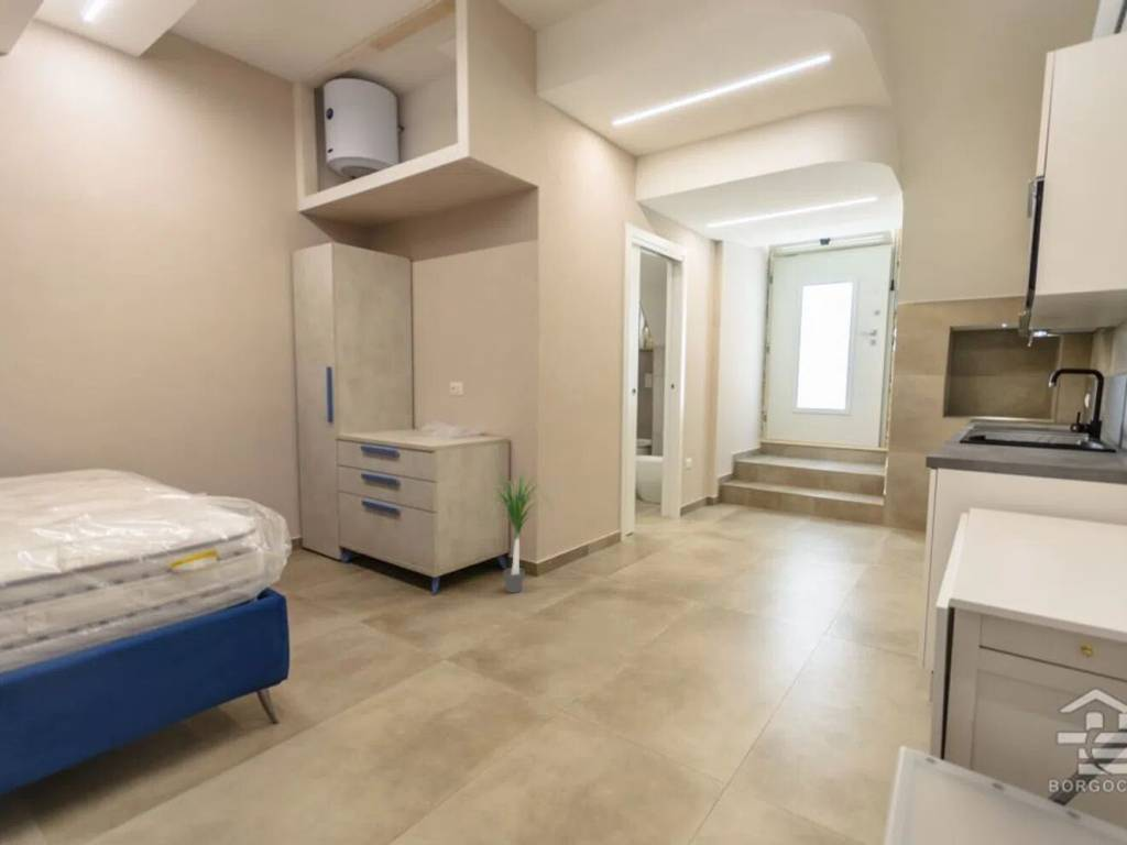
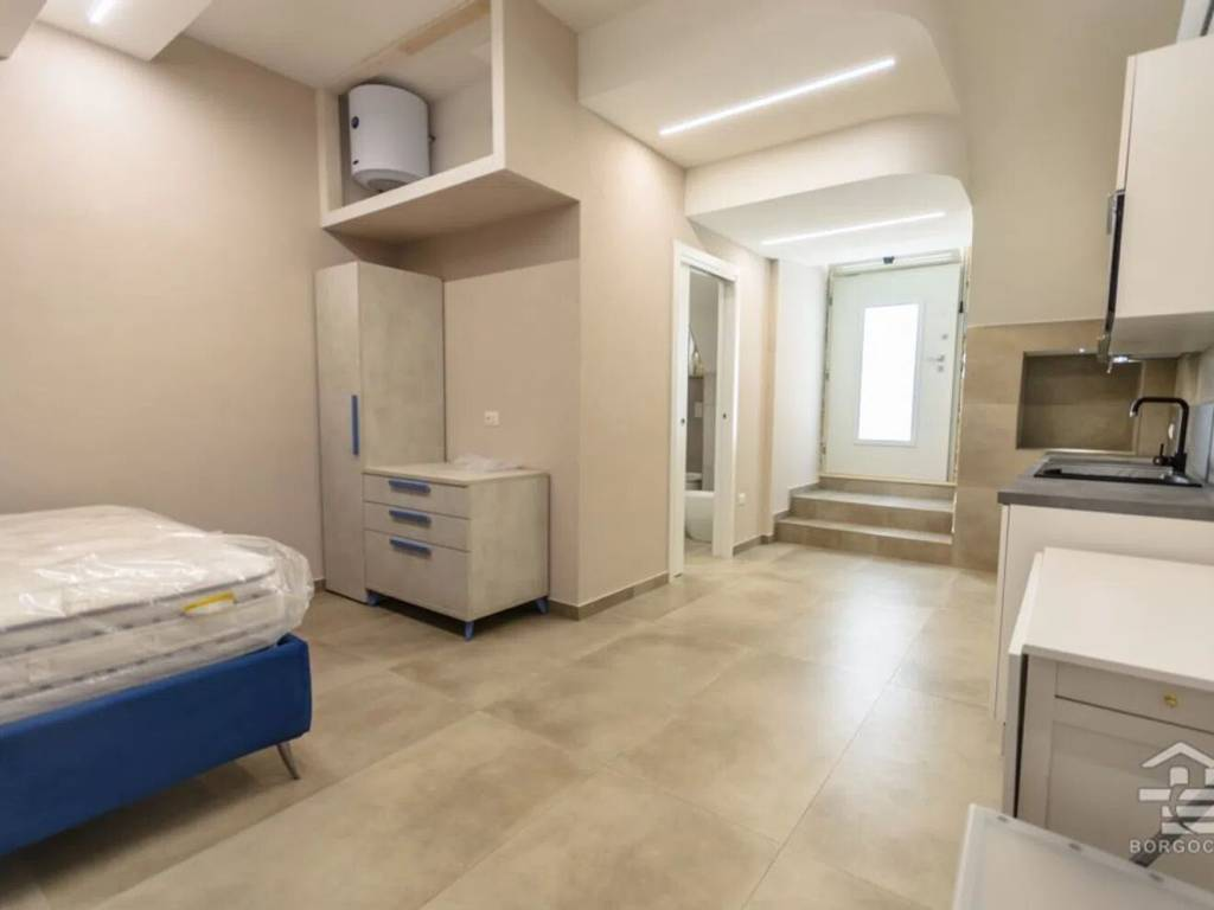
- potted plant [475,468,557,594]
